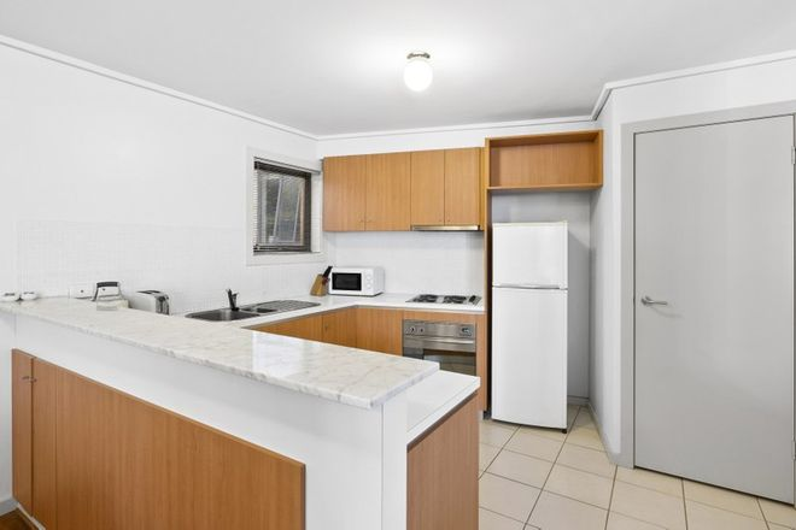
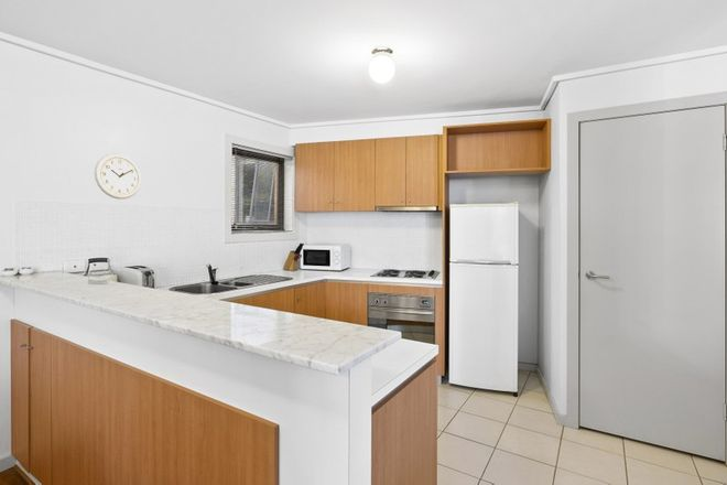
+ wall clock [94,152,142,200]
